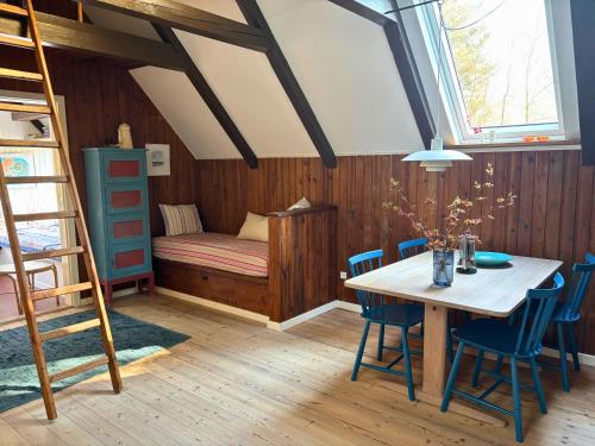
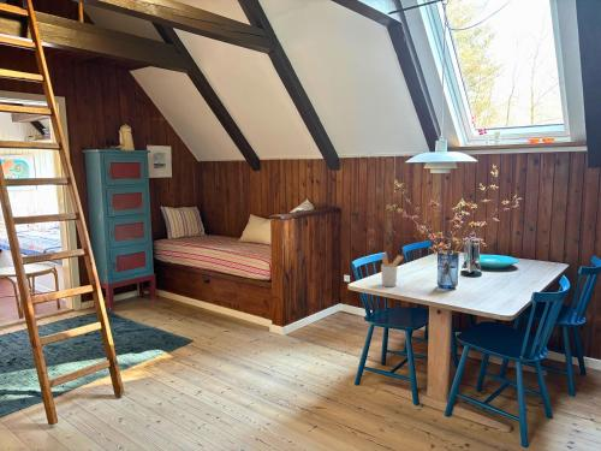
+ utensil holder [380,253,405,287]
